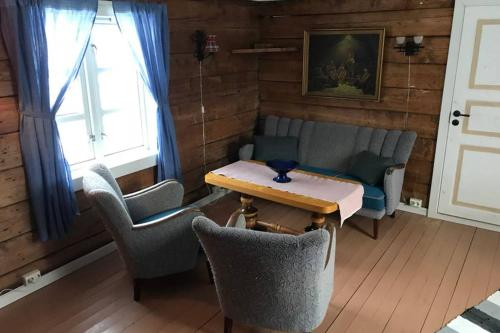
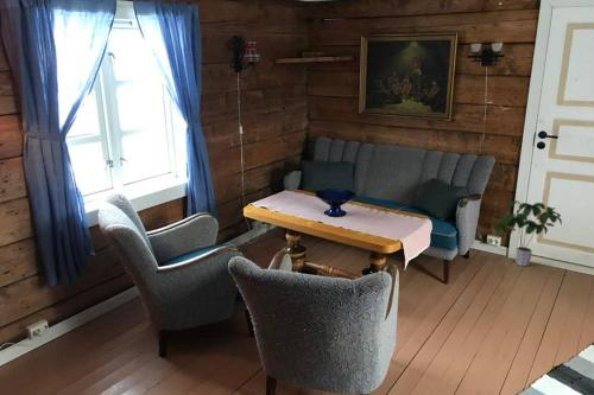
+ potted plant [493,199,563,267]
